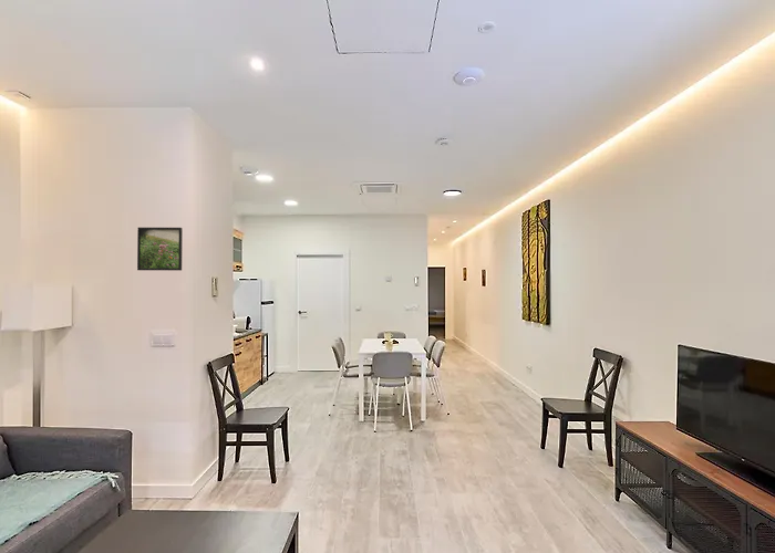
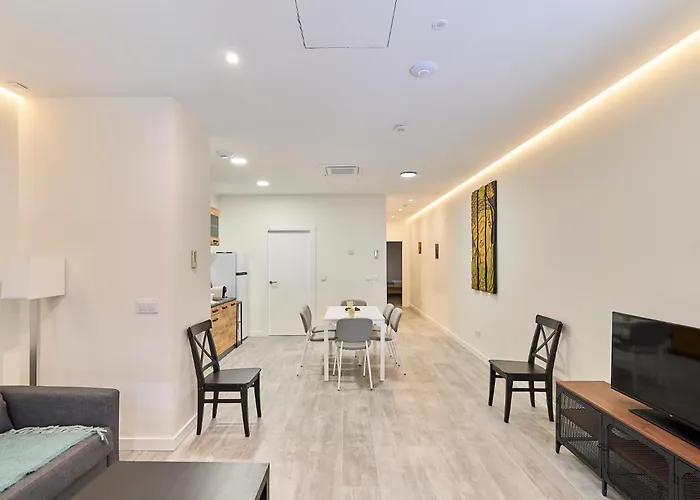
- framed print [136,227,184,272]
